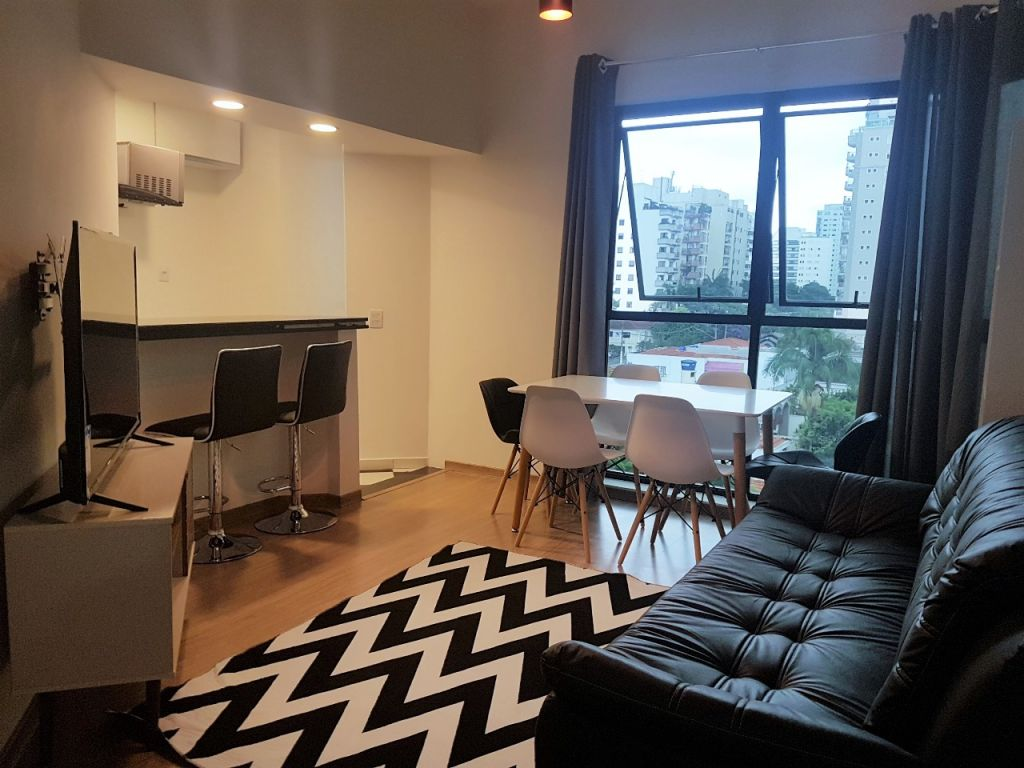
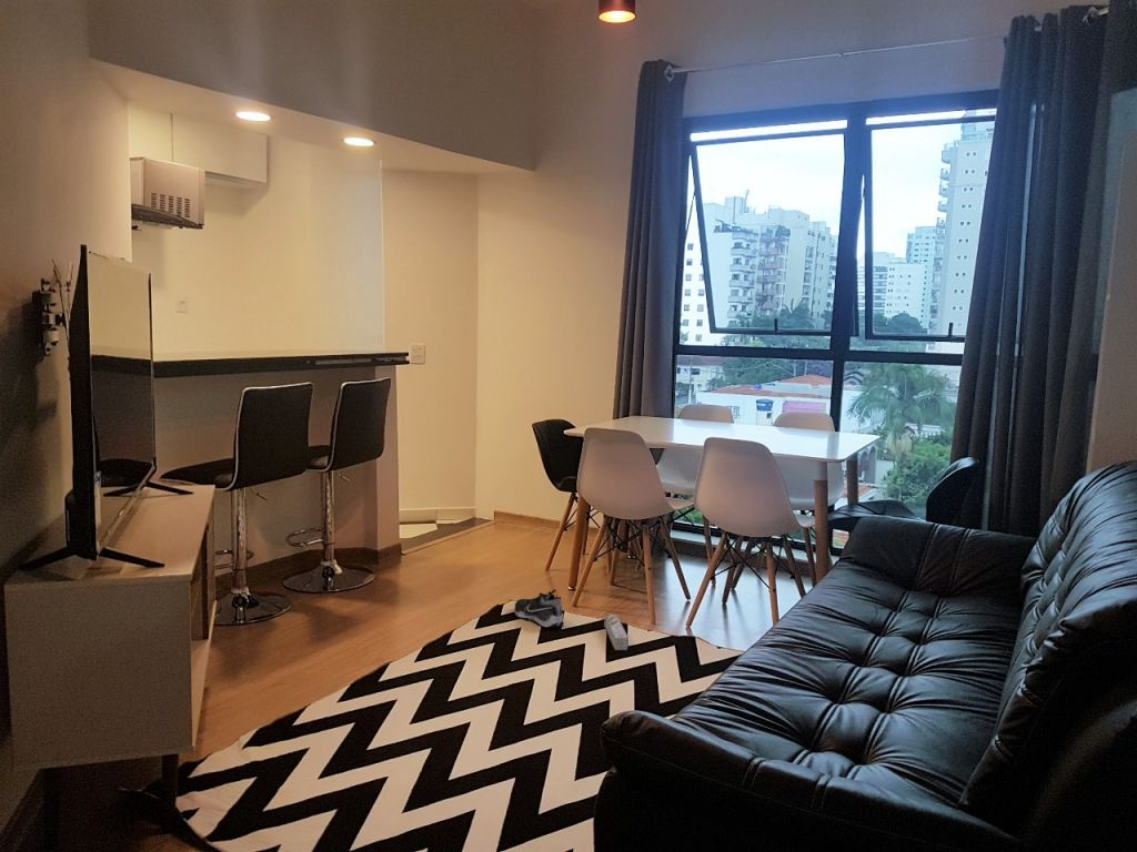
+ box [603,613,630,651]
+ shoe [514,588,565,629]
